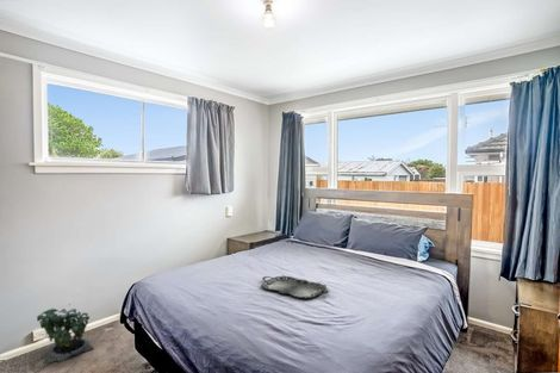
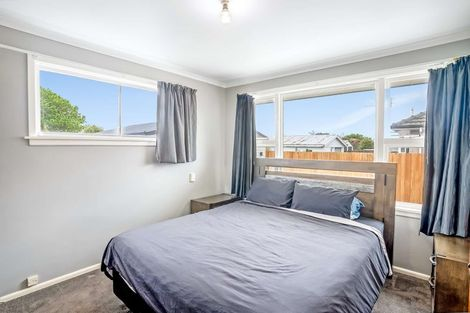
- potted plant [36,303,95,363]
- serving tray [260,274,330,299]
